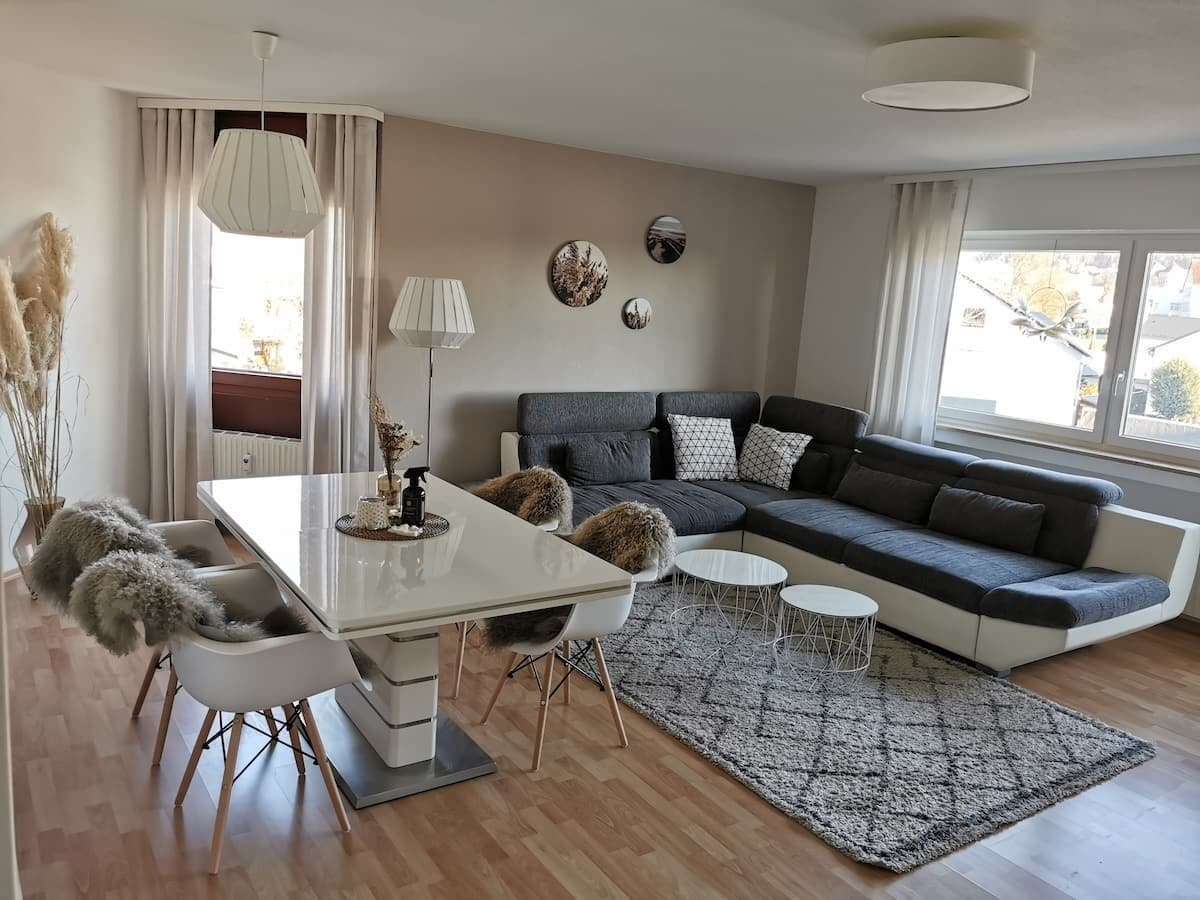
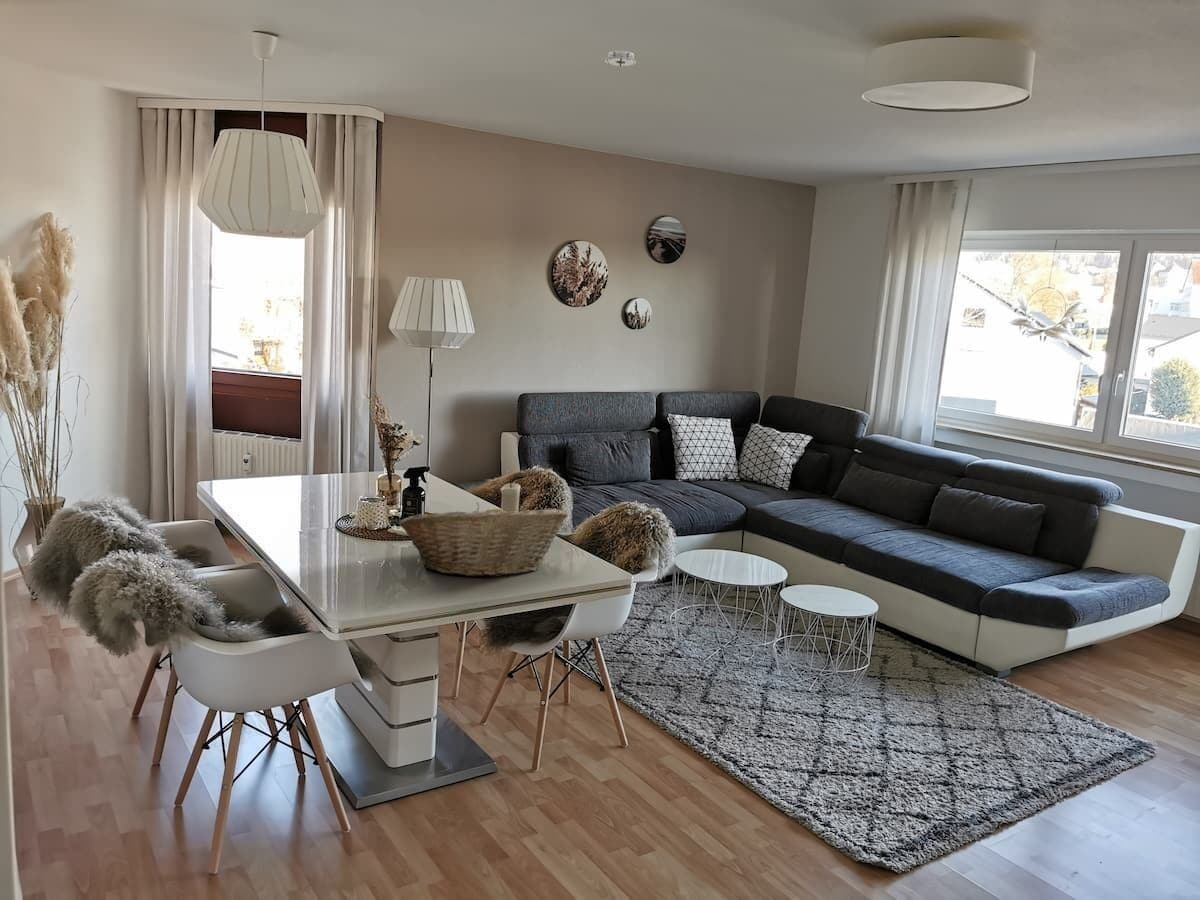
+ smoke detector [604,49,637,67]
+ fruit basket [397,501,569,578]
+ candle [500,482,521,512]
